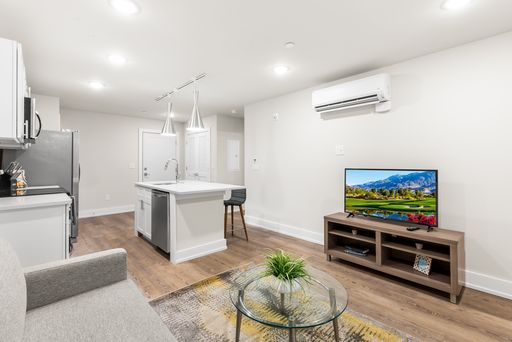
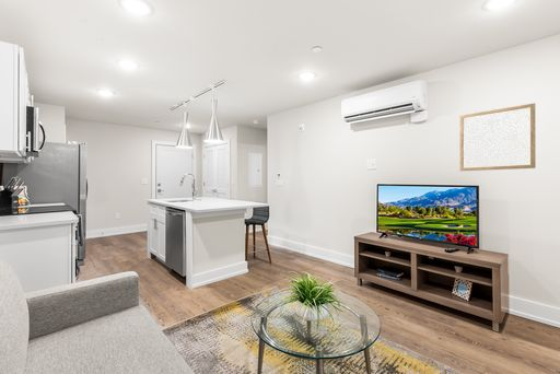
+ wall art [458,102,536,172]
